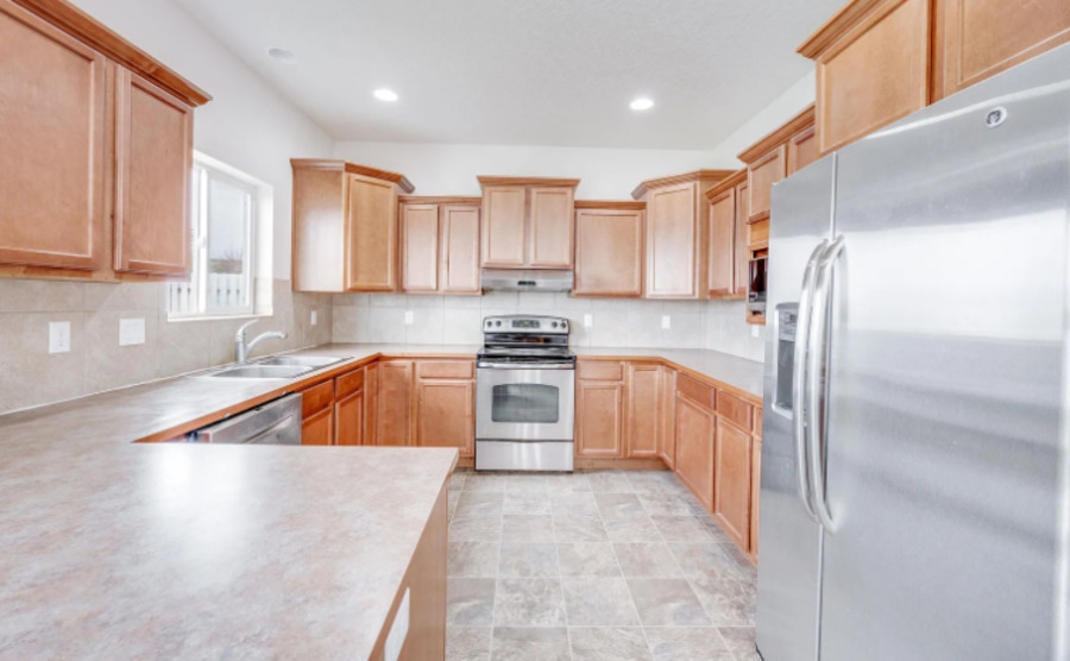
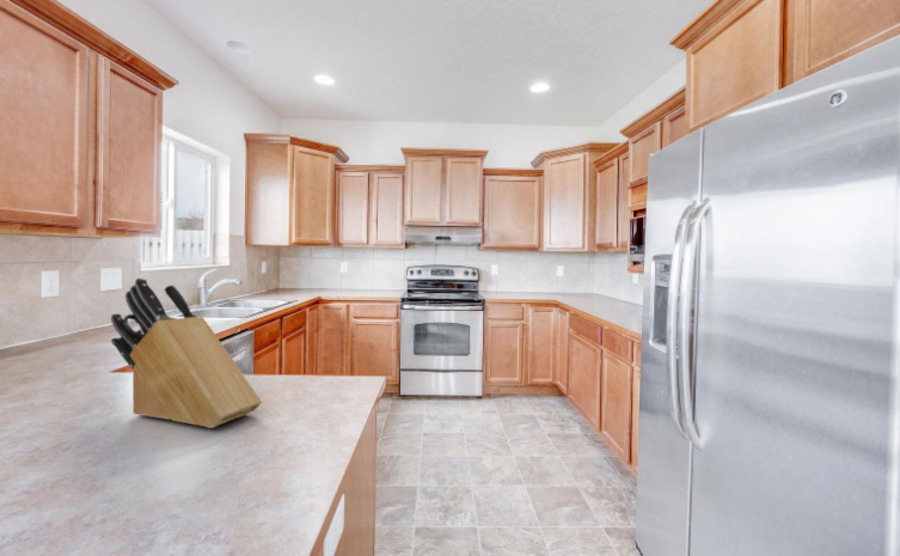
+ knife block [110,277,263,429]
